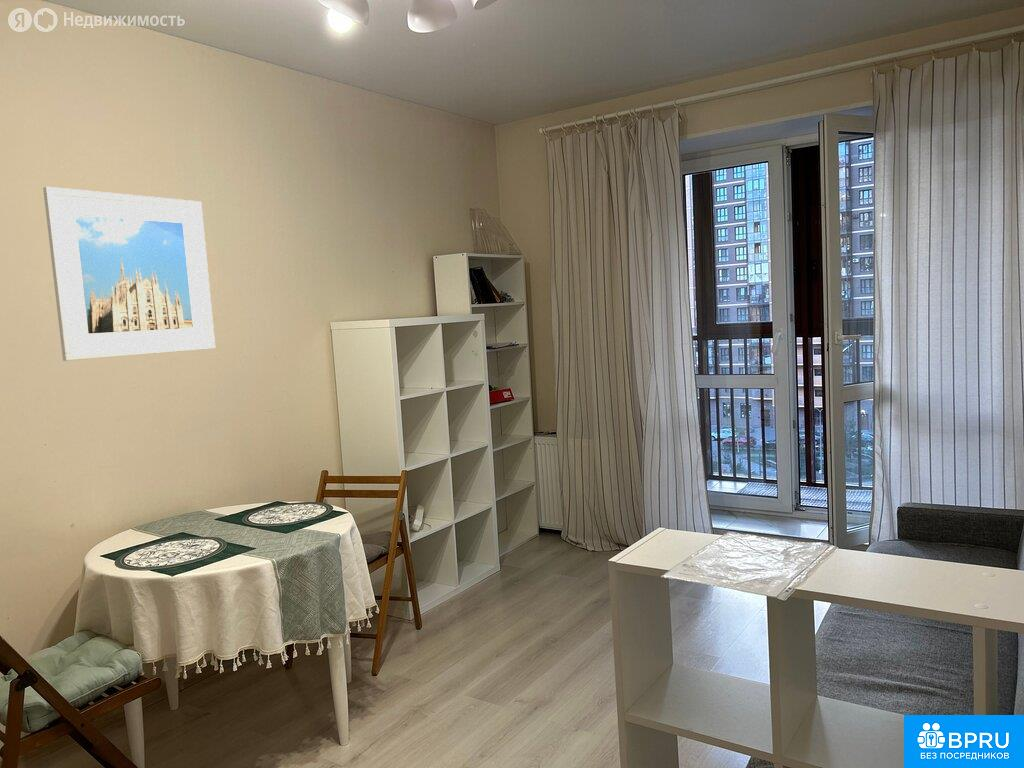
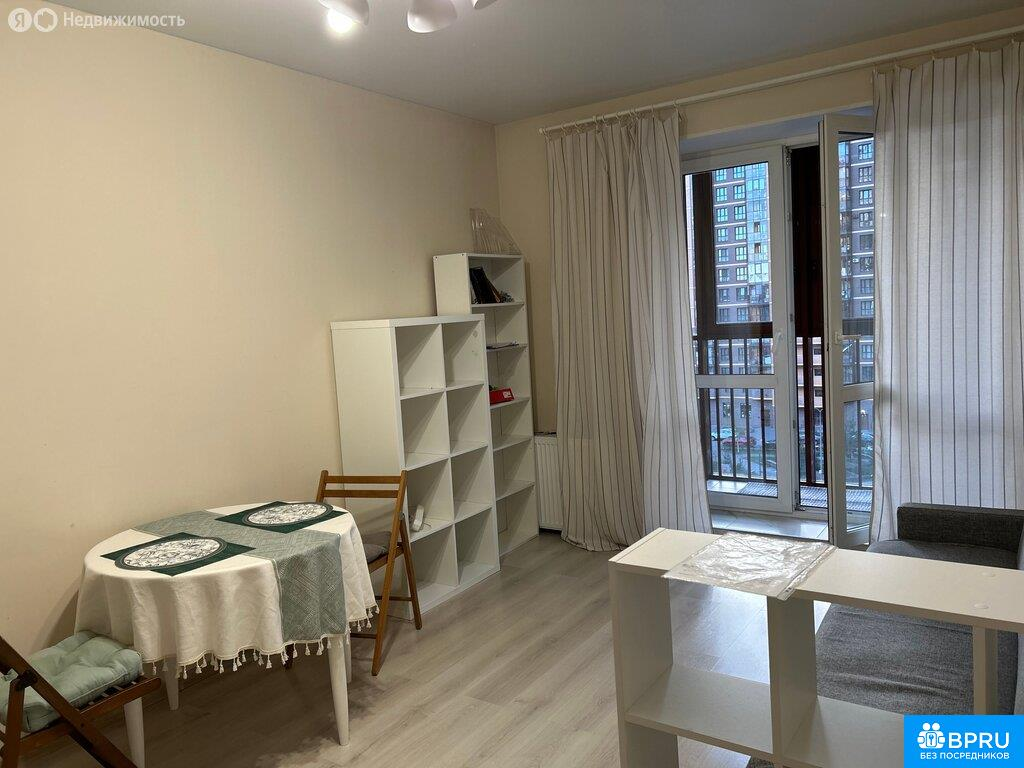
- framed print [42,186,216,362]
